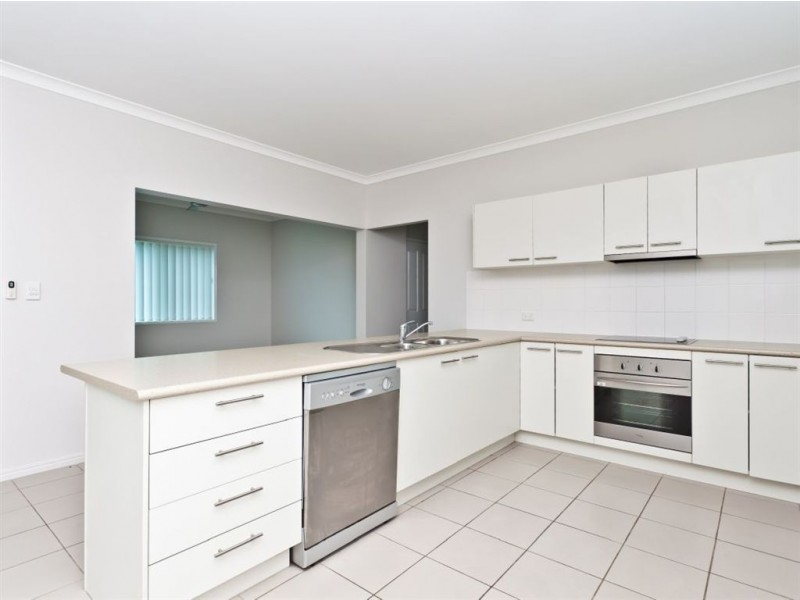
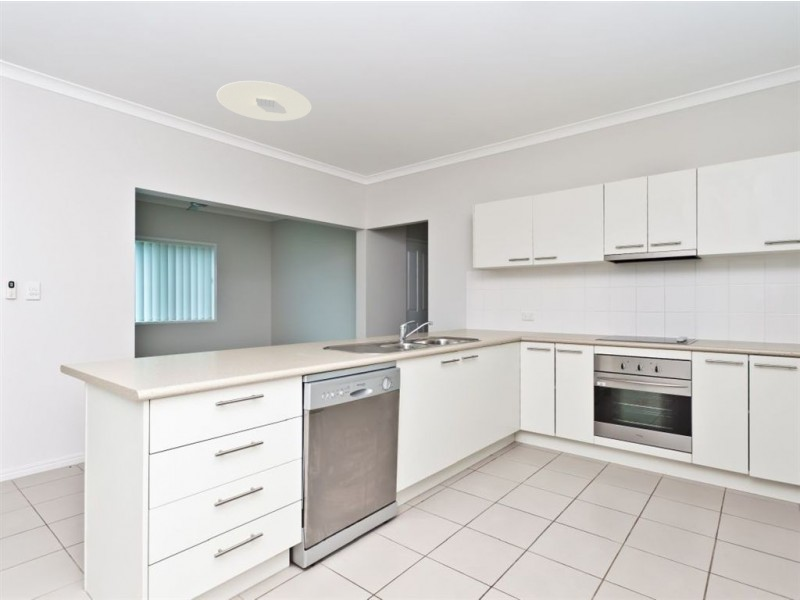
+ ceiling light [216,80,313,122]
